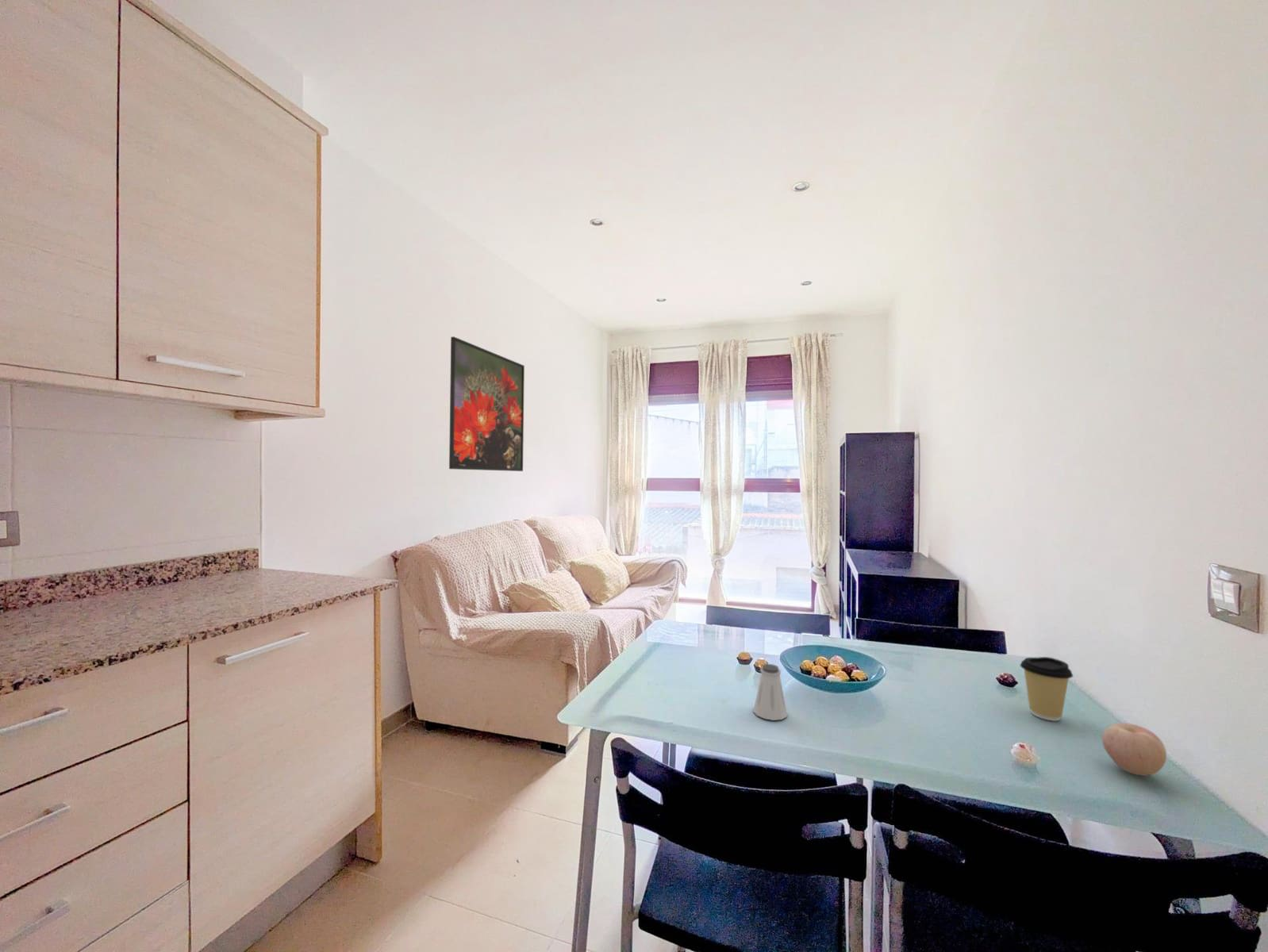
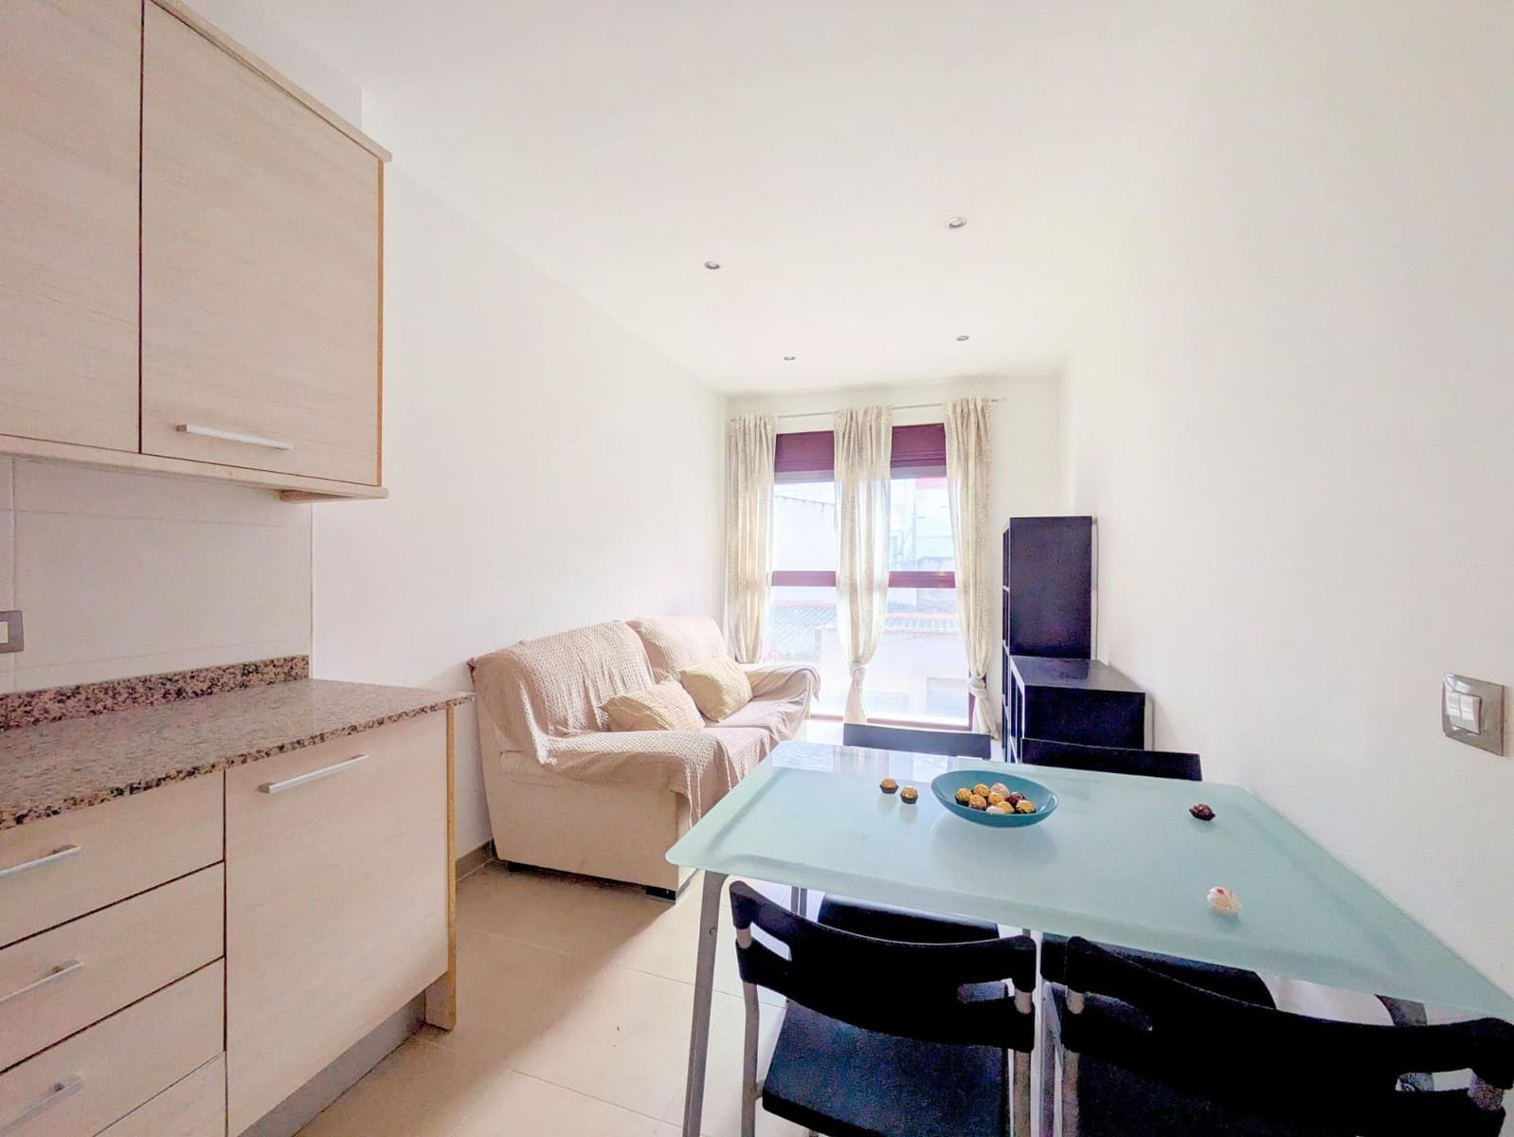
- coffee cup [1020,656,1074,722]
- saltshaker [752,663,788,721]
- apple [1101,722,1167,777]
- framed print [448,336,525,472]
